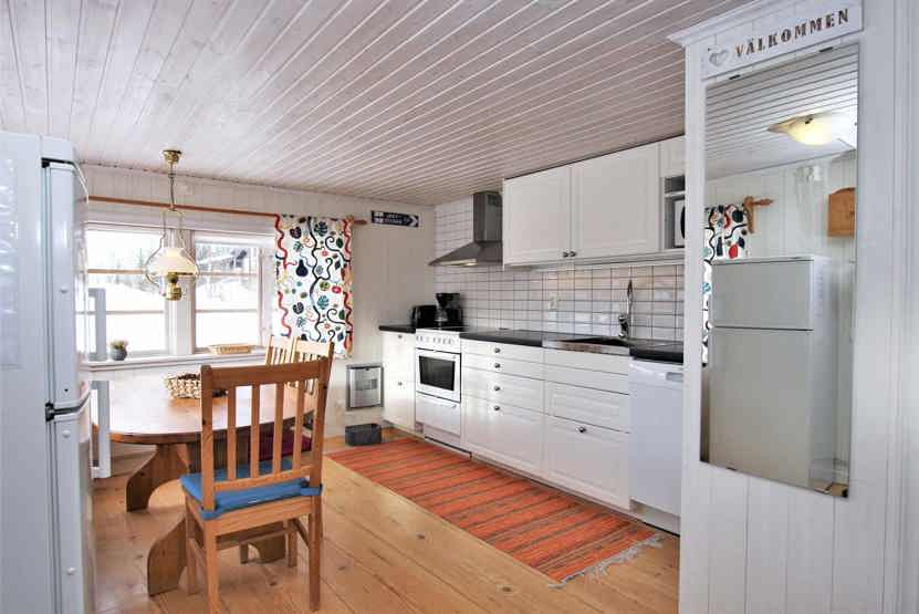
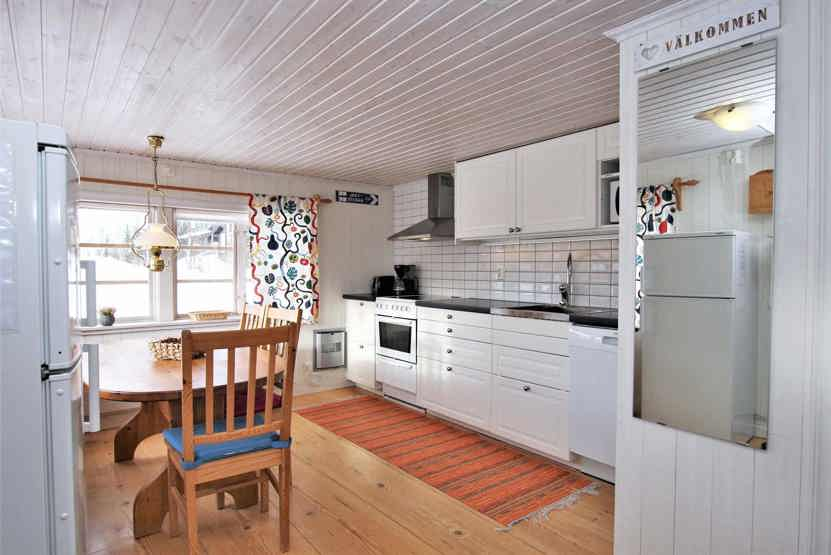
- storage bin [344,422,383,447]
